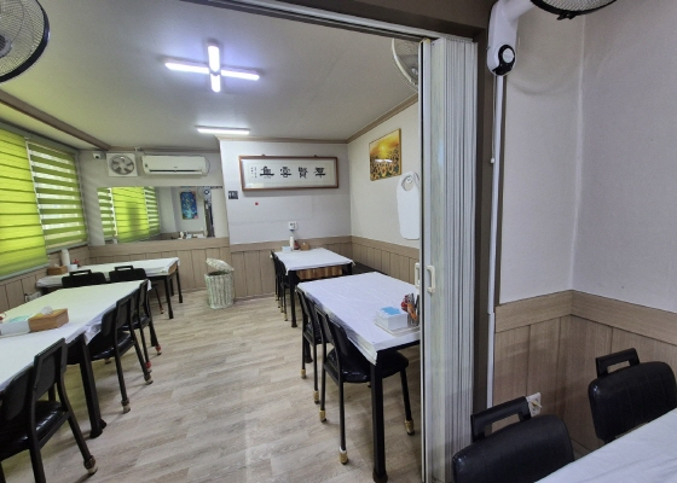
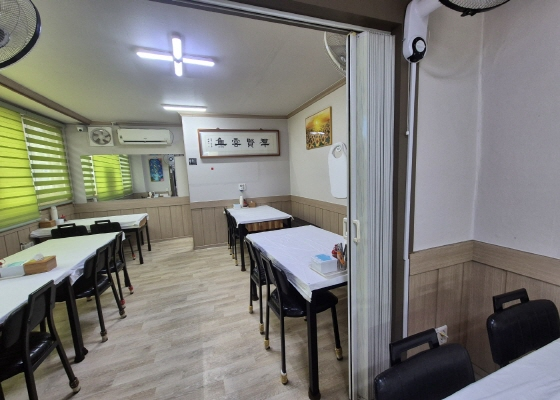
- trash can [203,257,235,310]
